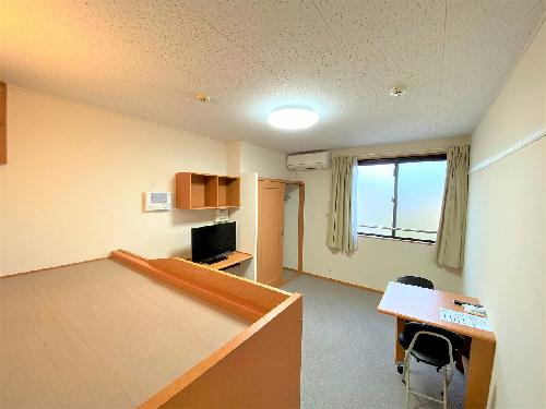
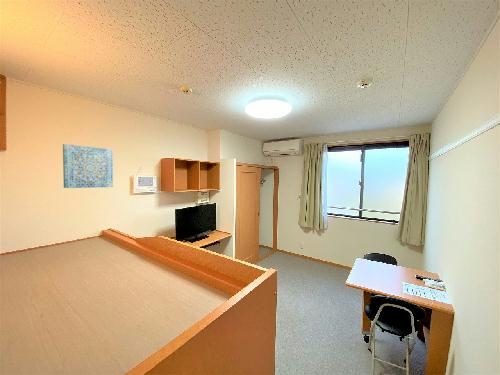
+ wall art [62,143,114,189]
